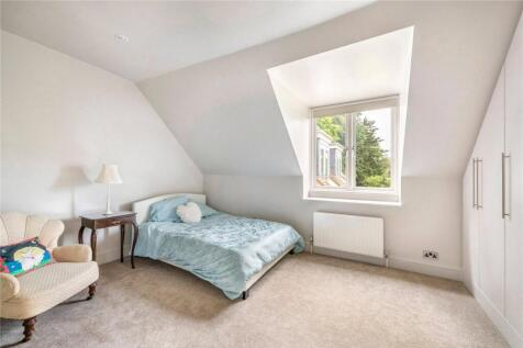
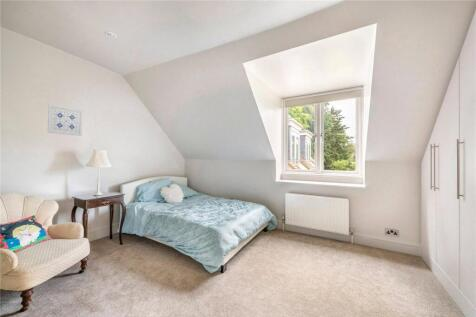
+ wall art [47,103,83,137]
